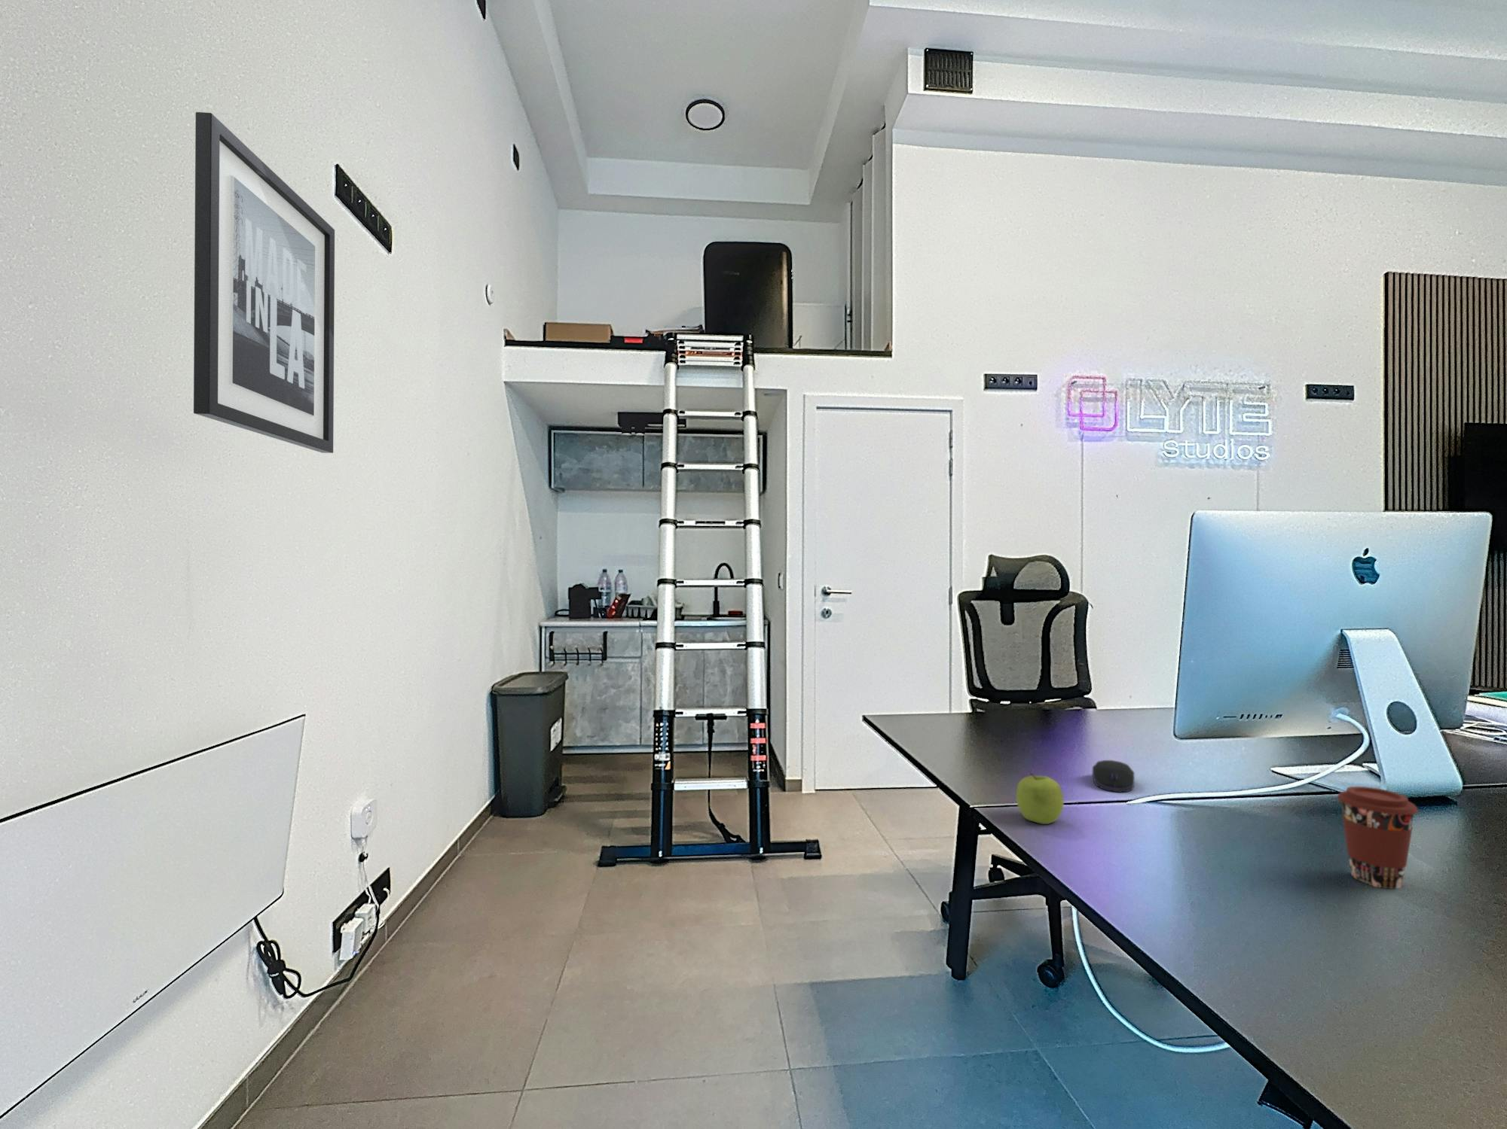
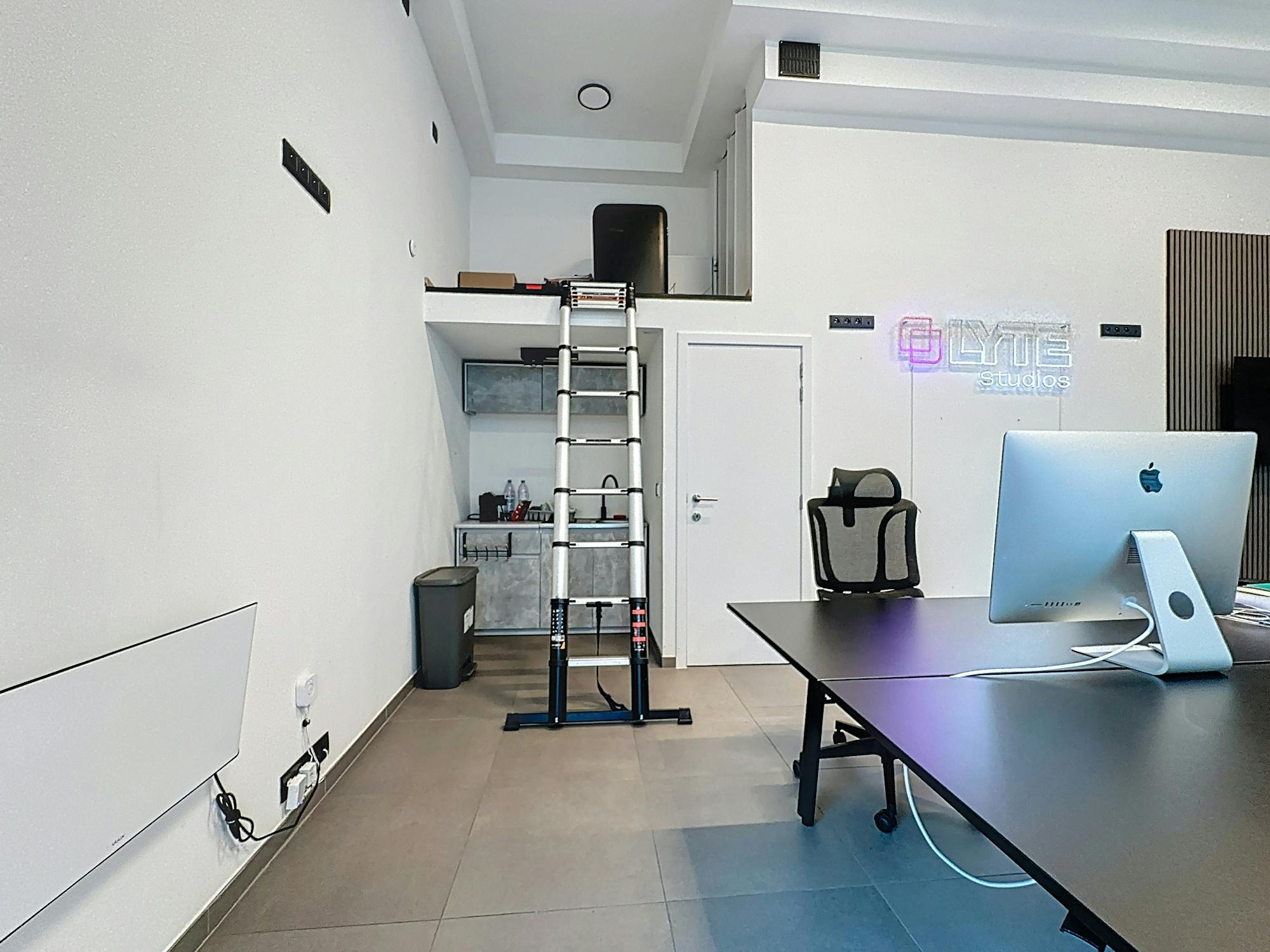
- wall art [193,111,336,454]
- computer mouse [1092,759,1136,793]
- coffee cup [1336,786,1419,889]
- fruit [1015,772,1064,825]
